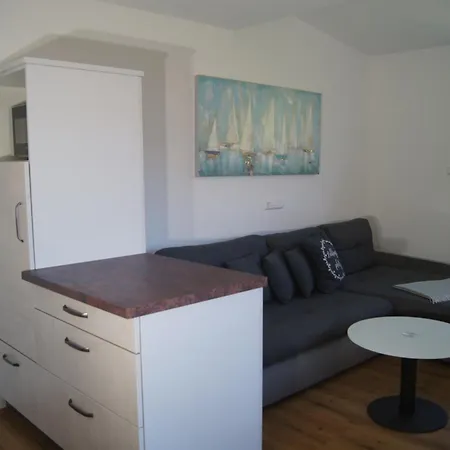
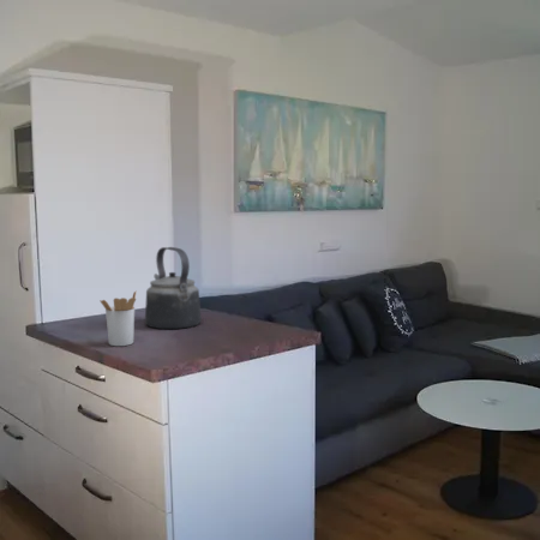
+ kettle [144,246,203,330]
+ utensil holder [98,289,138,347]
